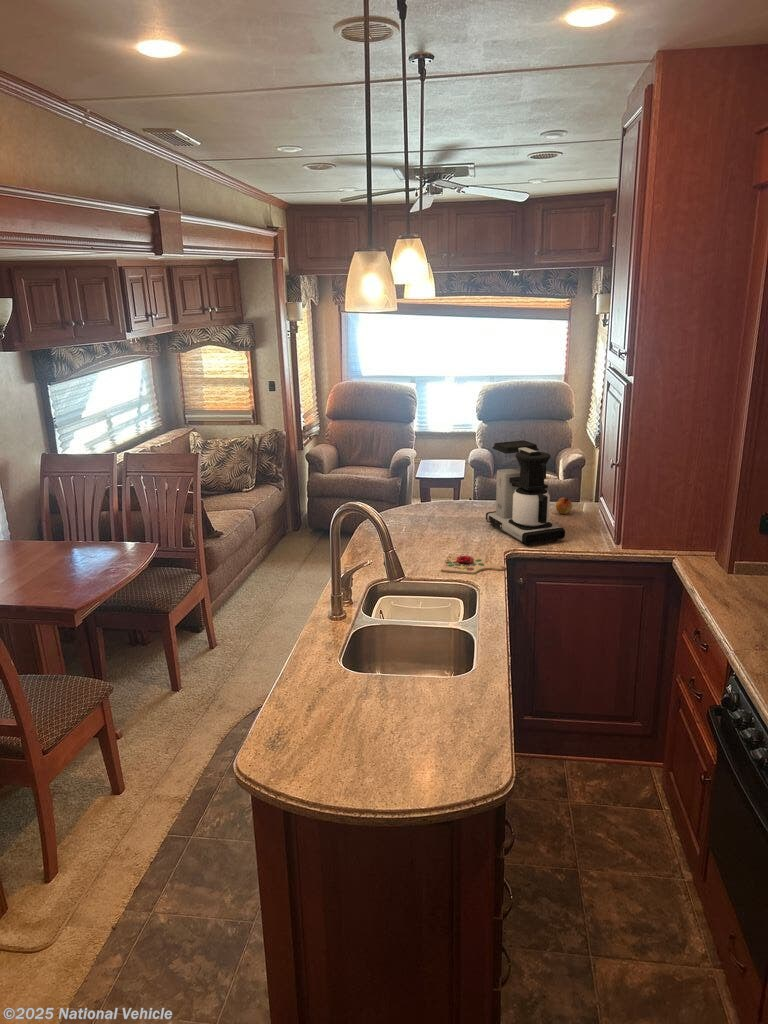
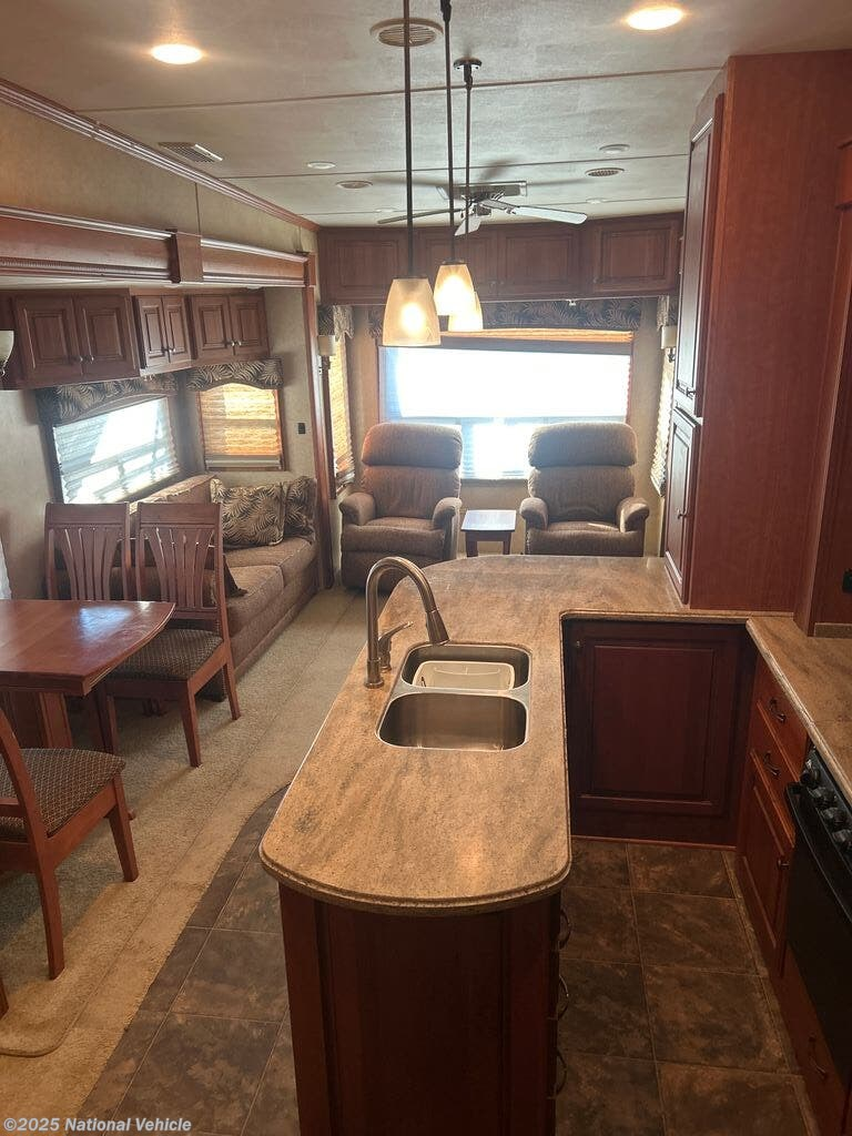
- coffee maker [485,440,566,546]
- fruit [555,496,573,515]
- cutting board [440,553,506,575]
